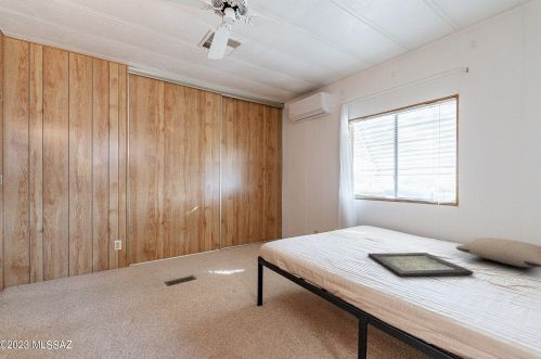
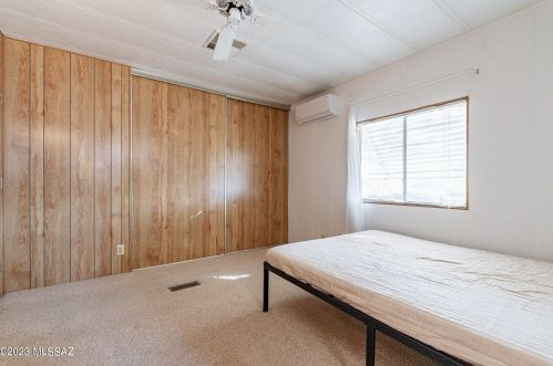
- tray [368,252,475,277]
- pillow [454,236,541,268]
